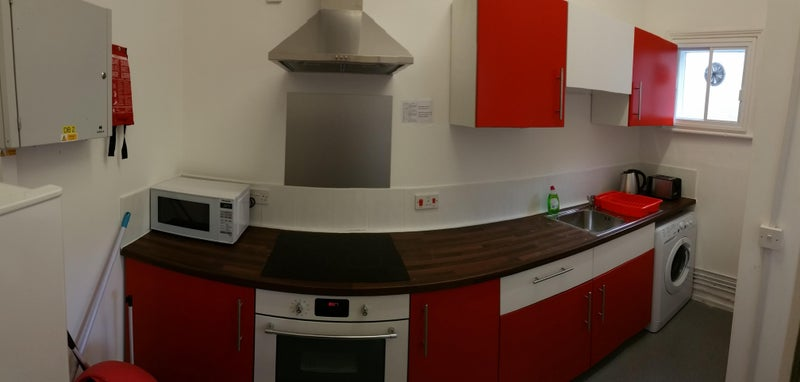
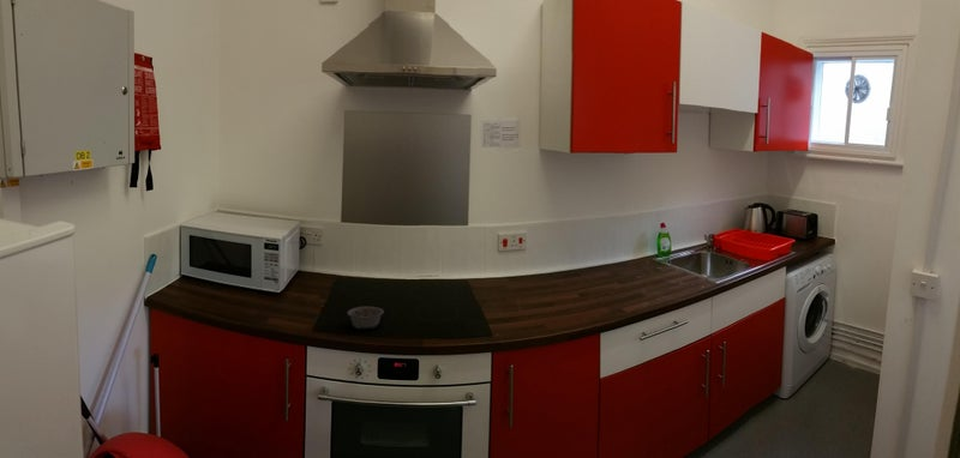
+ legume [346,306,385,330]
